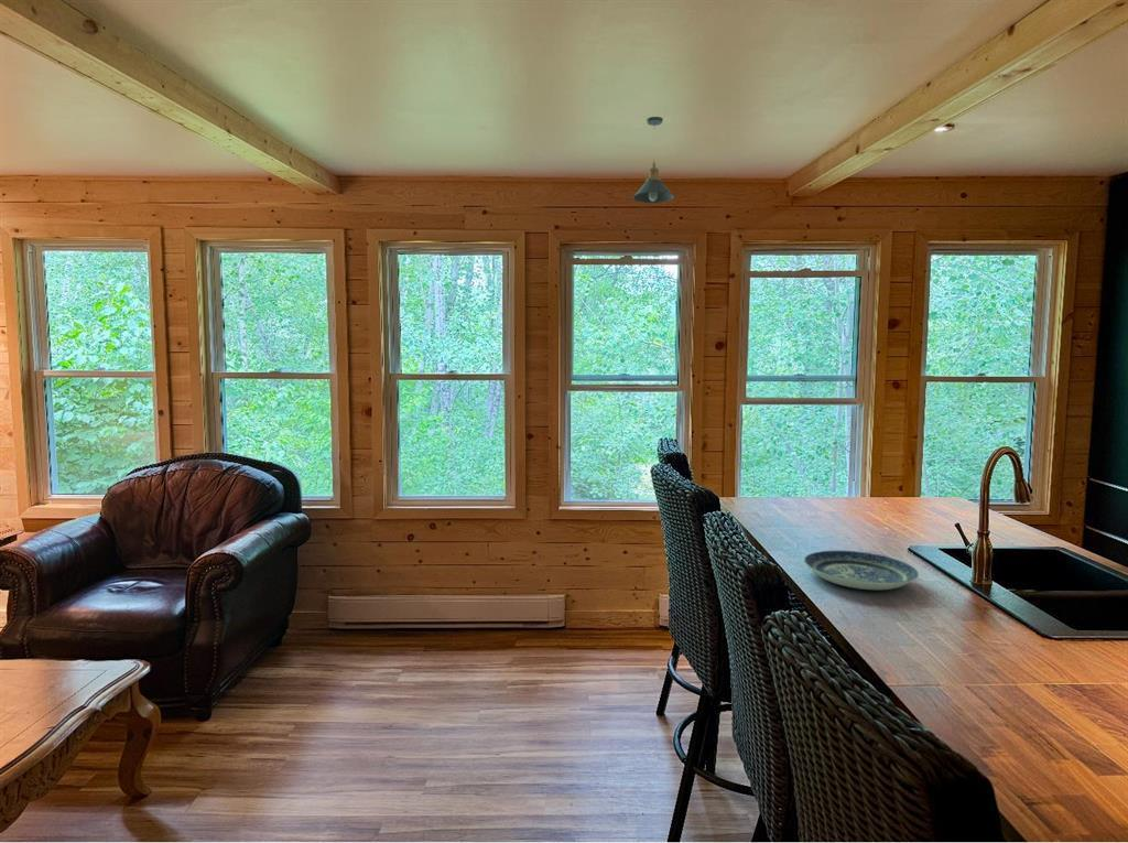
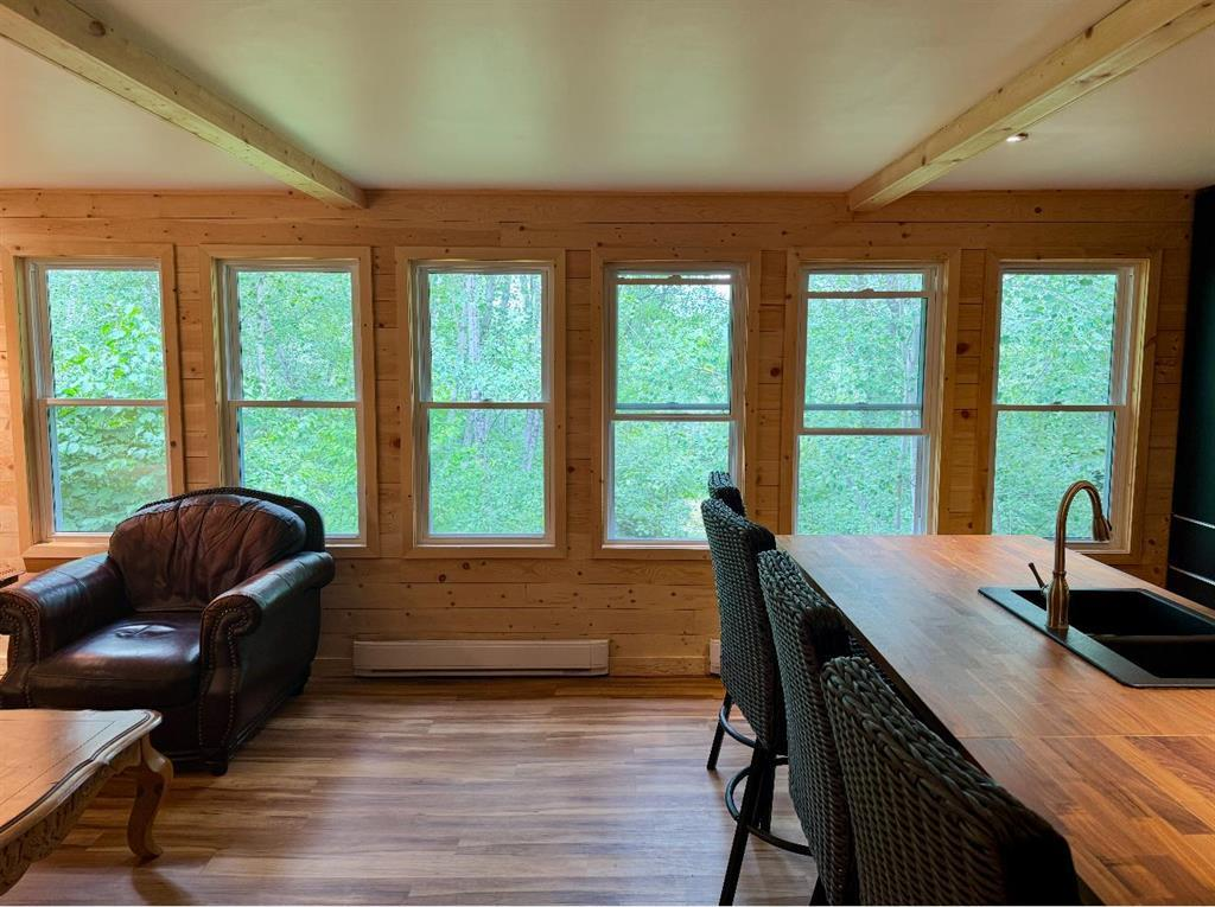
- plate [803,550,920,591]
- pendant light [631,116,675,204]
